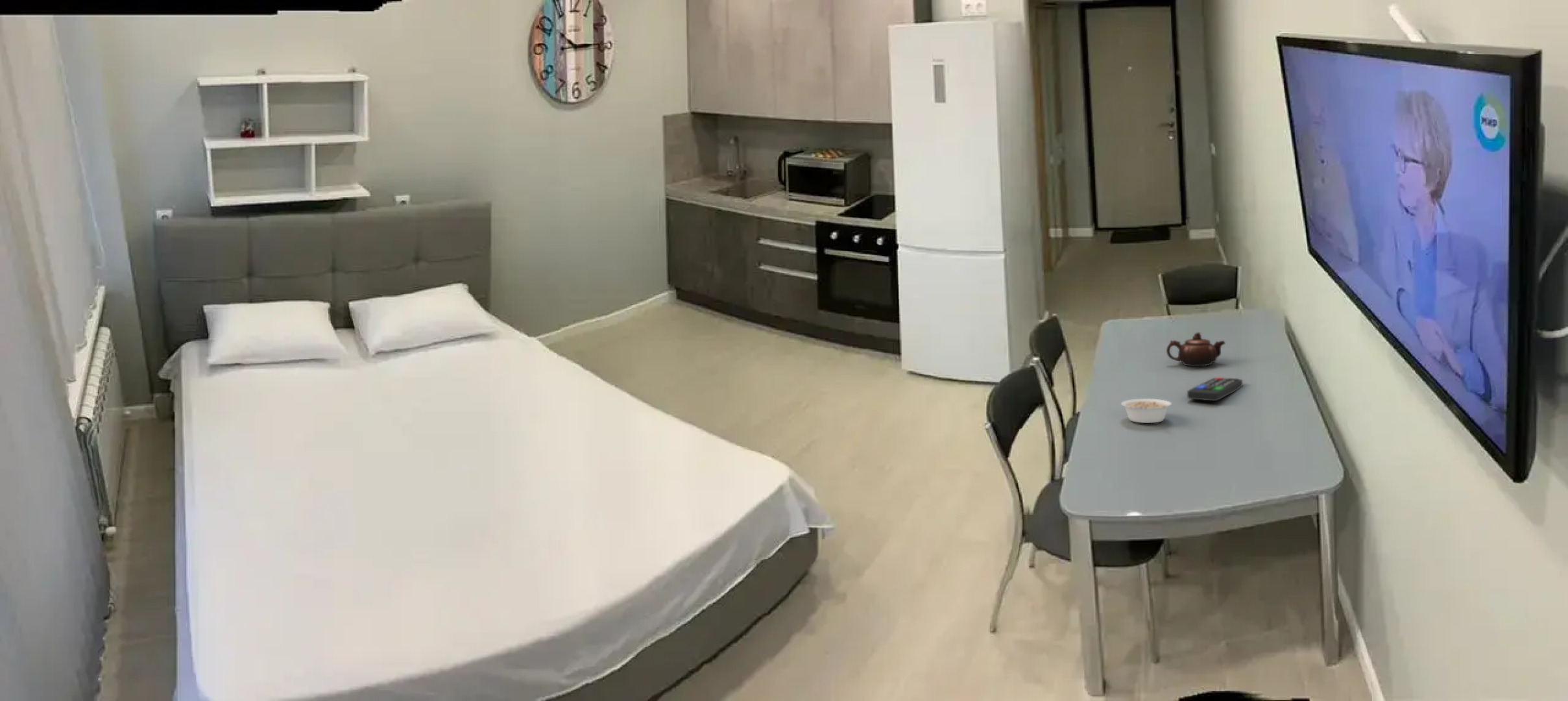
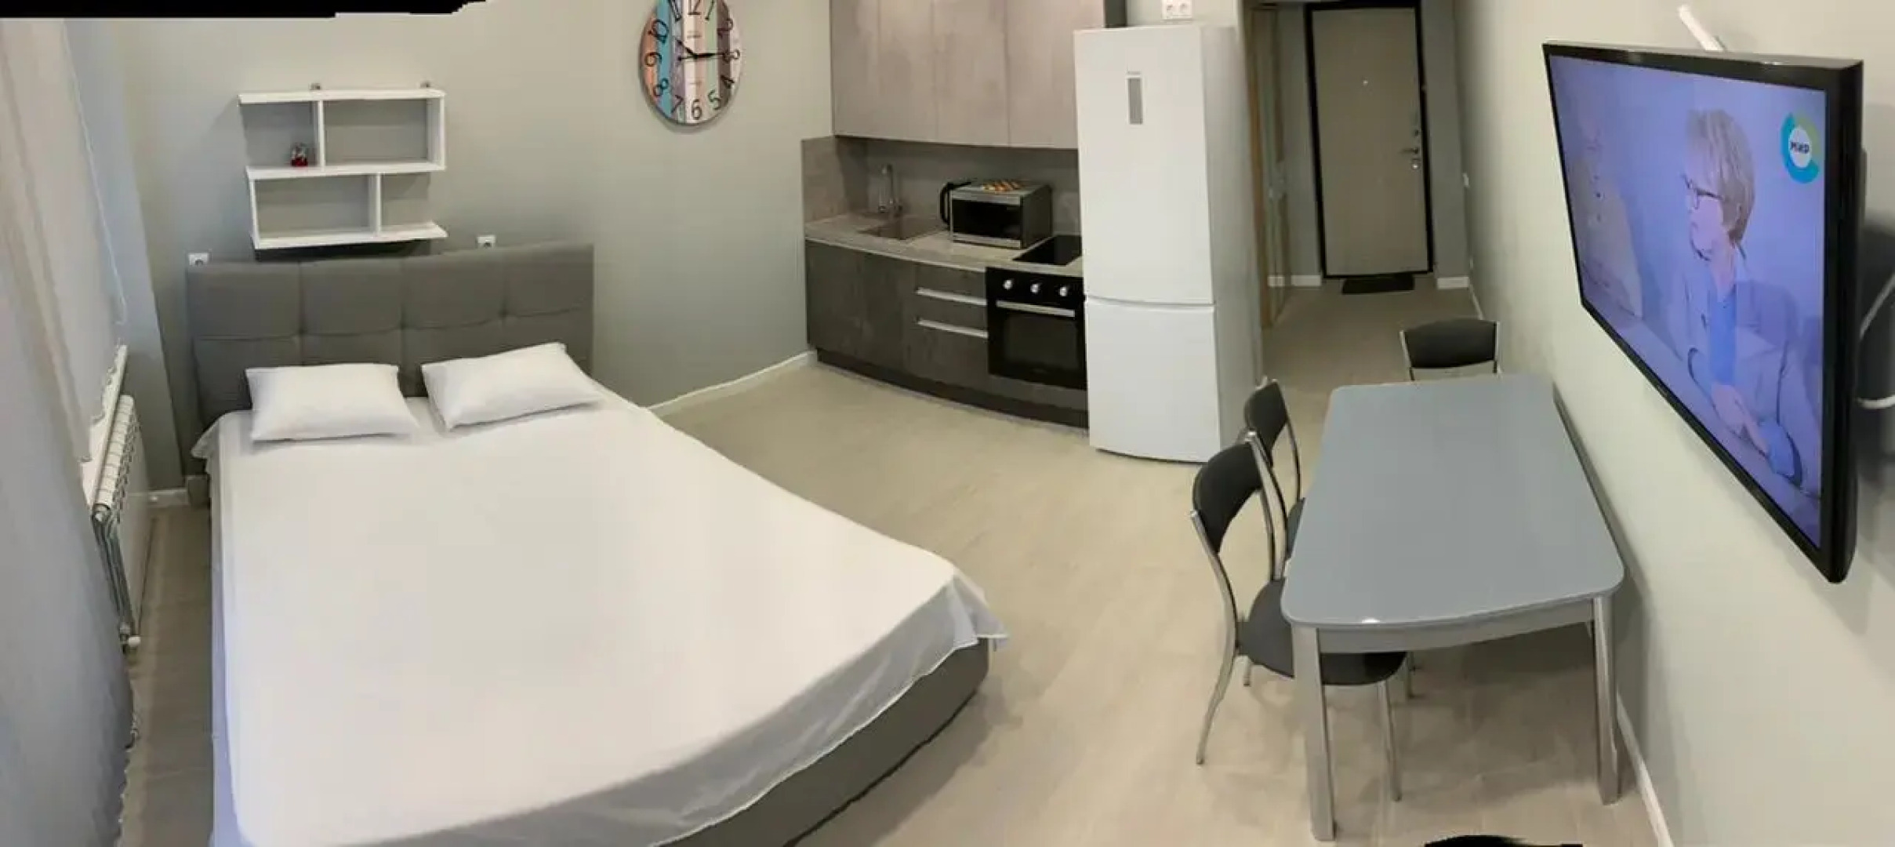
- teapot [1166,332,1226,367]
- remote control [1187,376,1243,402]
- legume [1120,398,1174,424]
